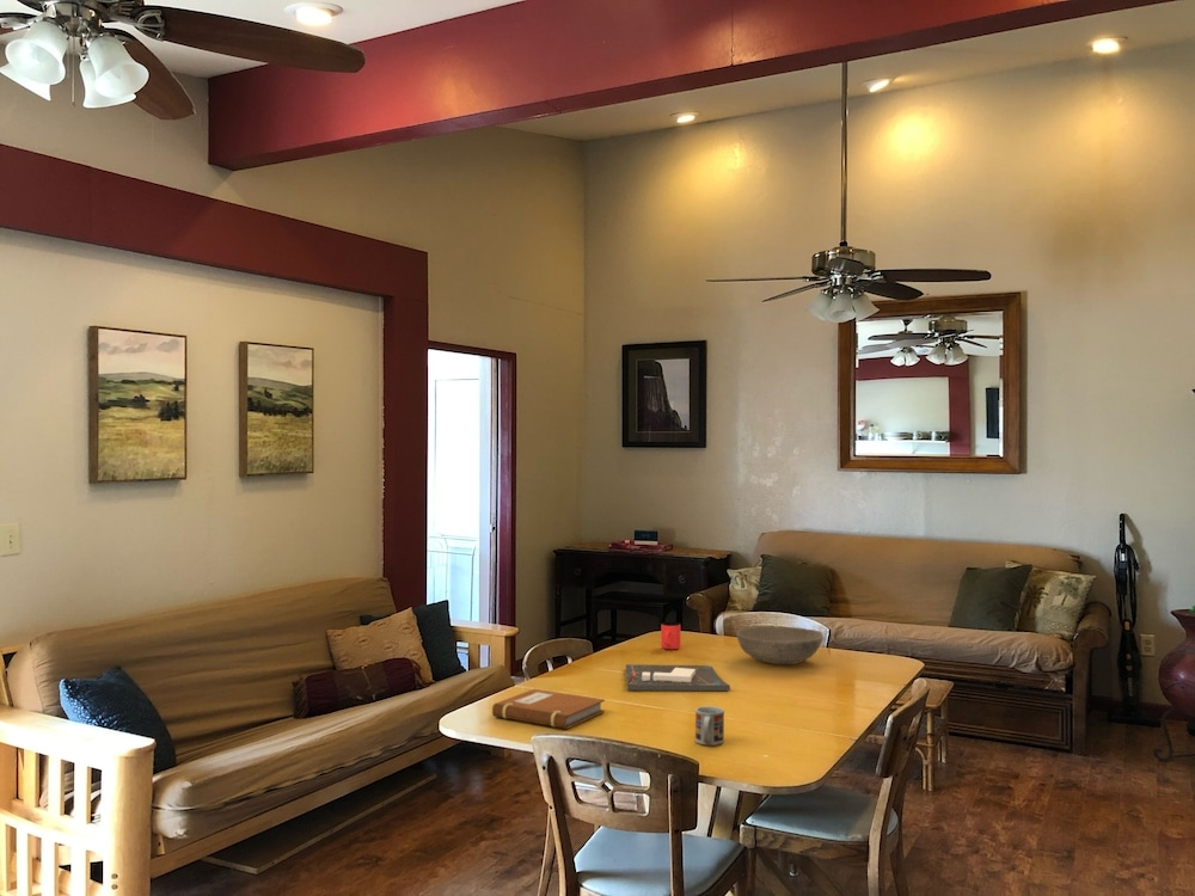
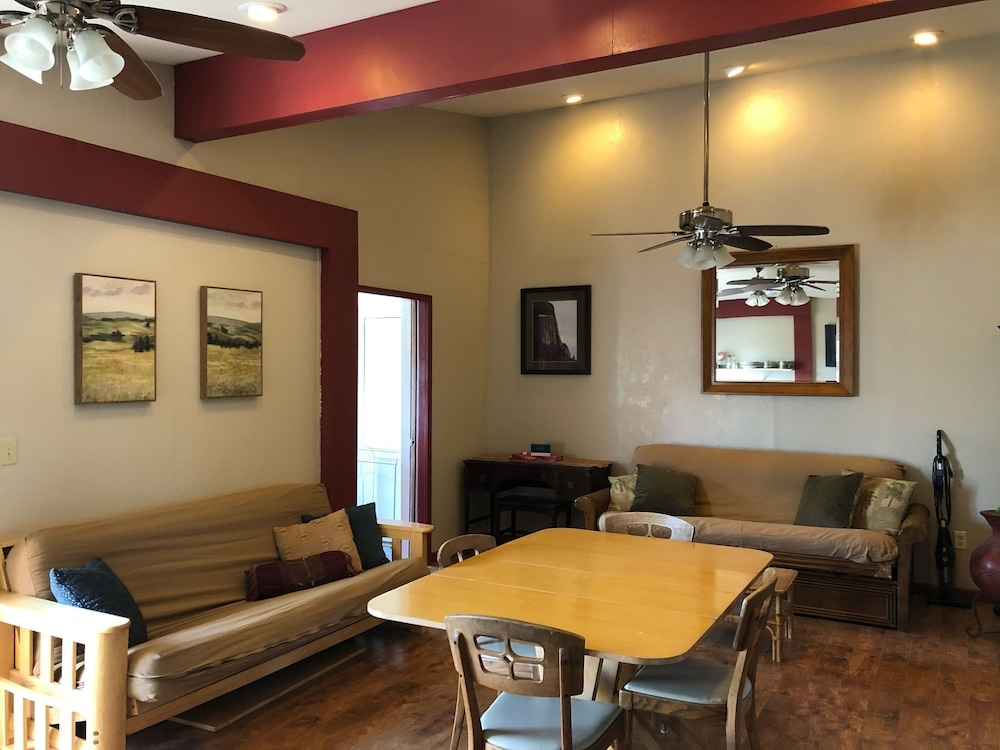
- cup [660,621,681,650]
- notebook [491,688,606,730]
- board game [625,663,731,692]
- bowl [735,625,825,665]
- cup [694,705,725,747]
